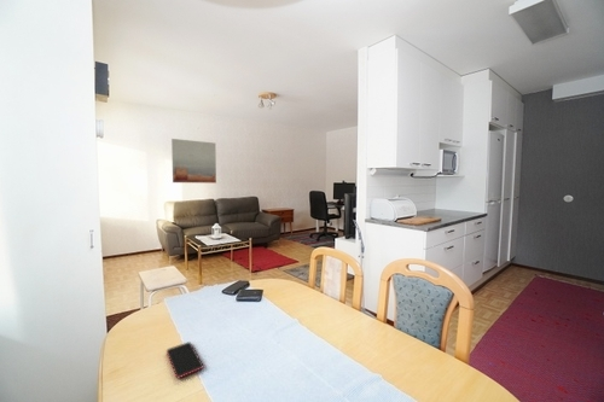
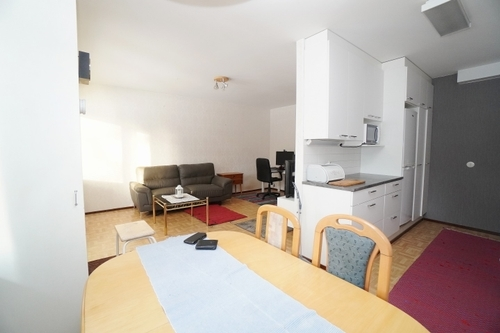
- smartphone [165,340,204,379]
- wall art [170,138,217,183]
